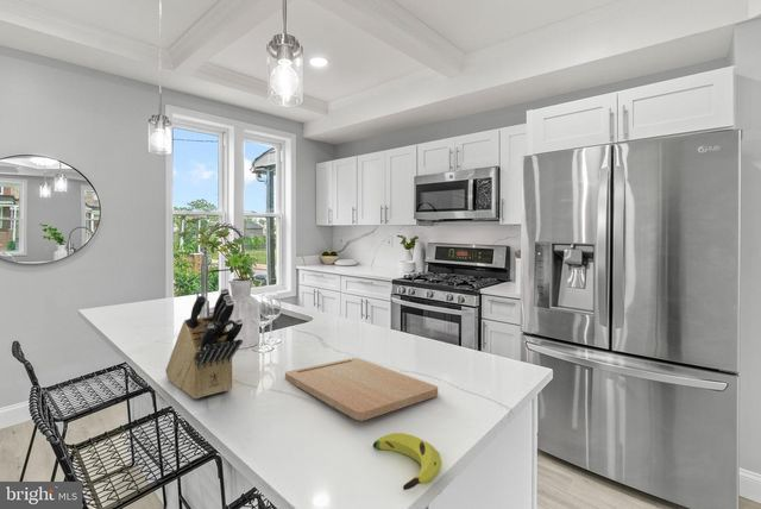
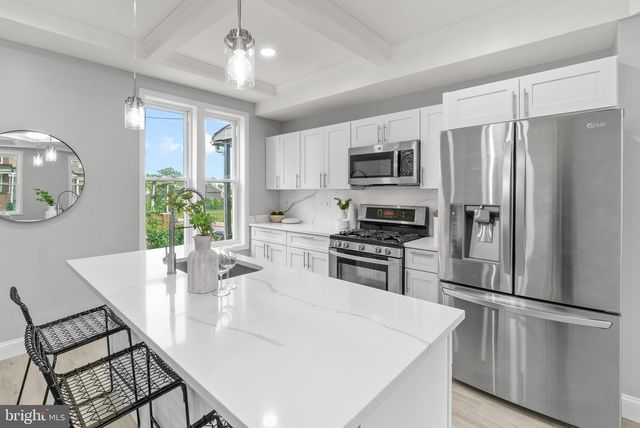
- cutting board [284,357,439,421]
- banana [372,432,442,491]
- knife block [164,288,244,400]
